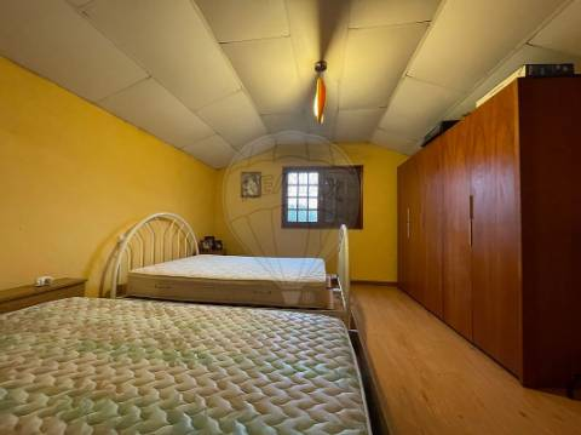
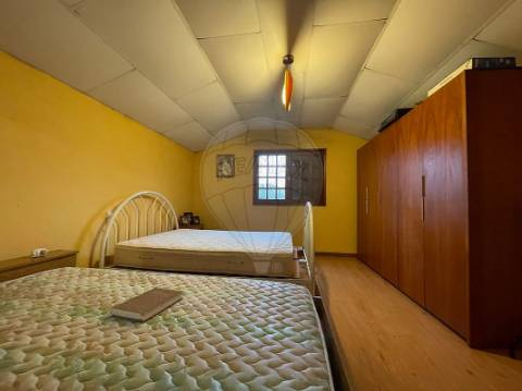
+ book [109,286,185,323]
